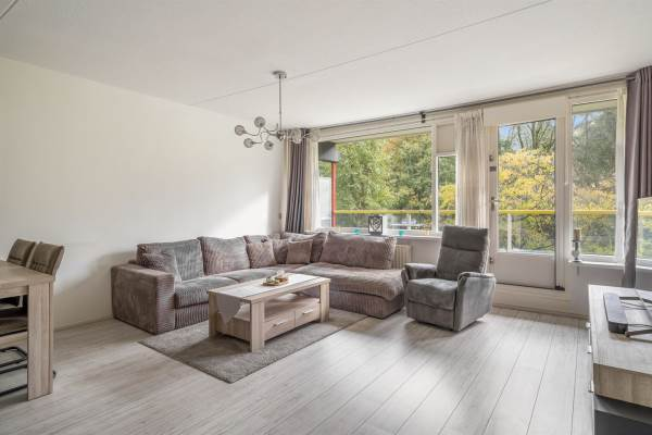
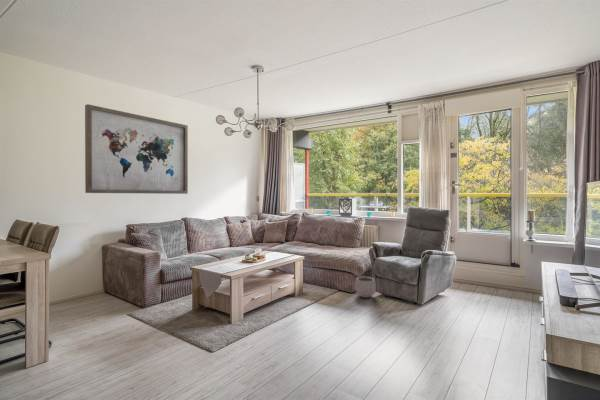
+ wall art [84,103,189,195]
+ plant pot [354,270,377,299]
